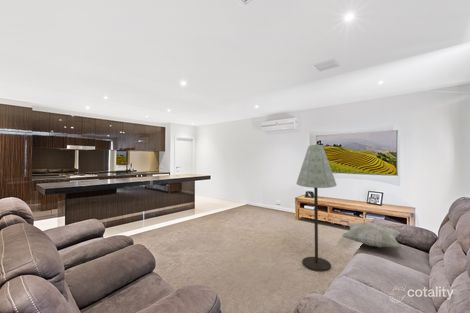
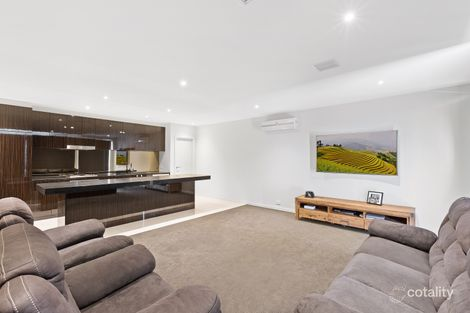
- floor lamp [295,144,338,272]
- decorative pillow [341,222,402,249]
